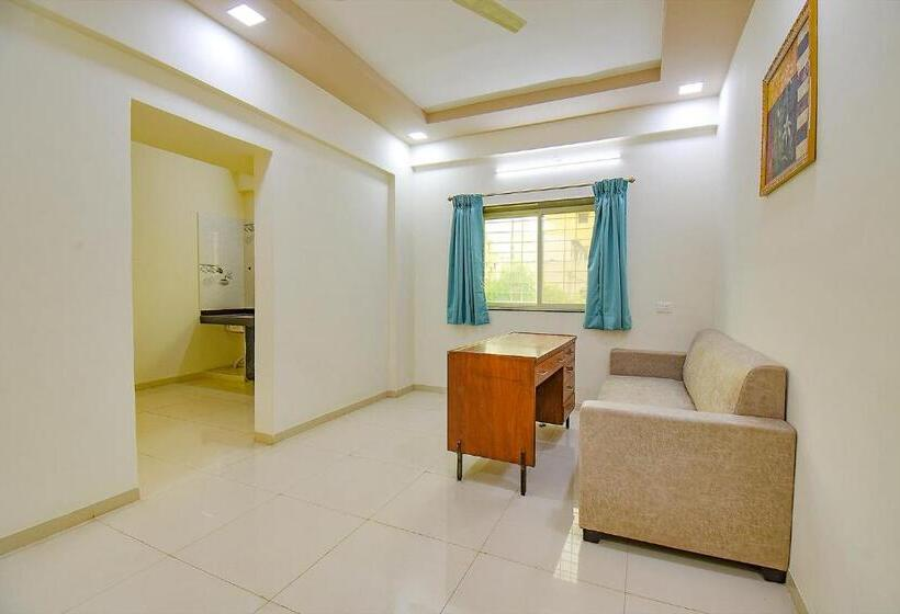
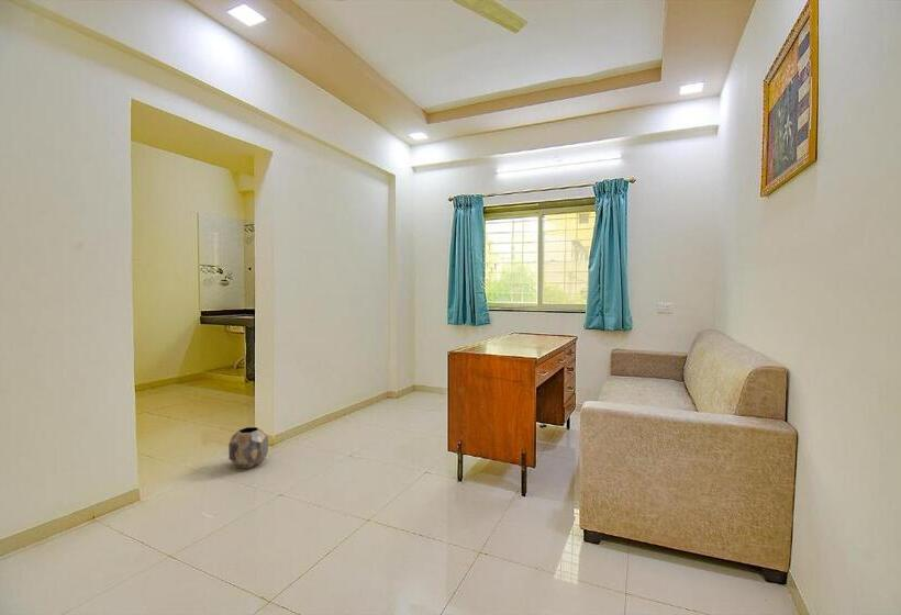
+ planter [227,426,269,469]
